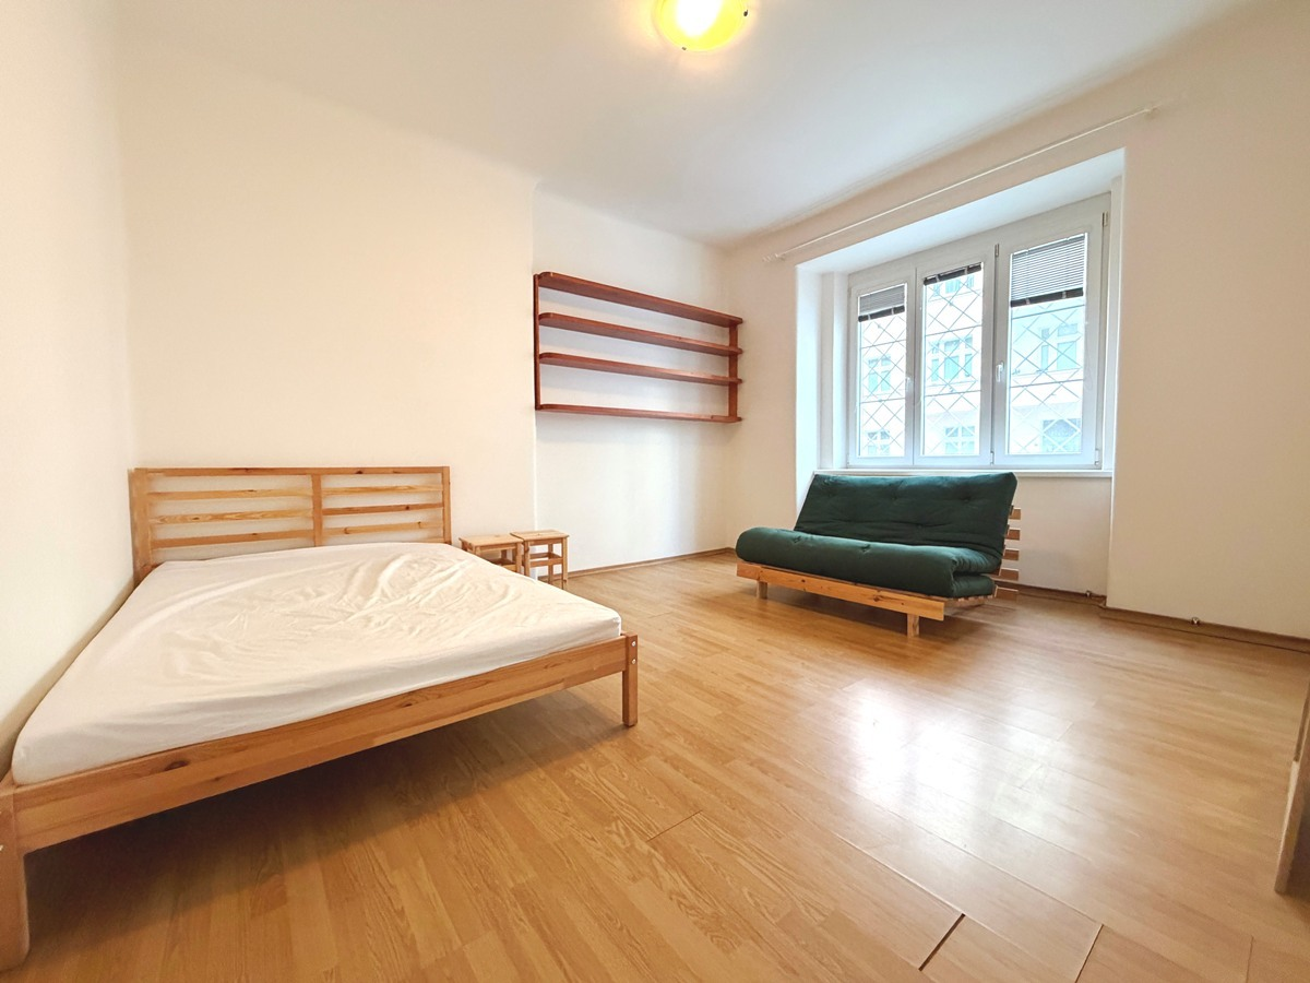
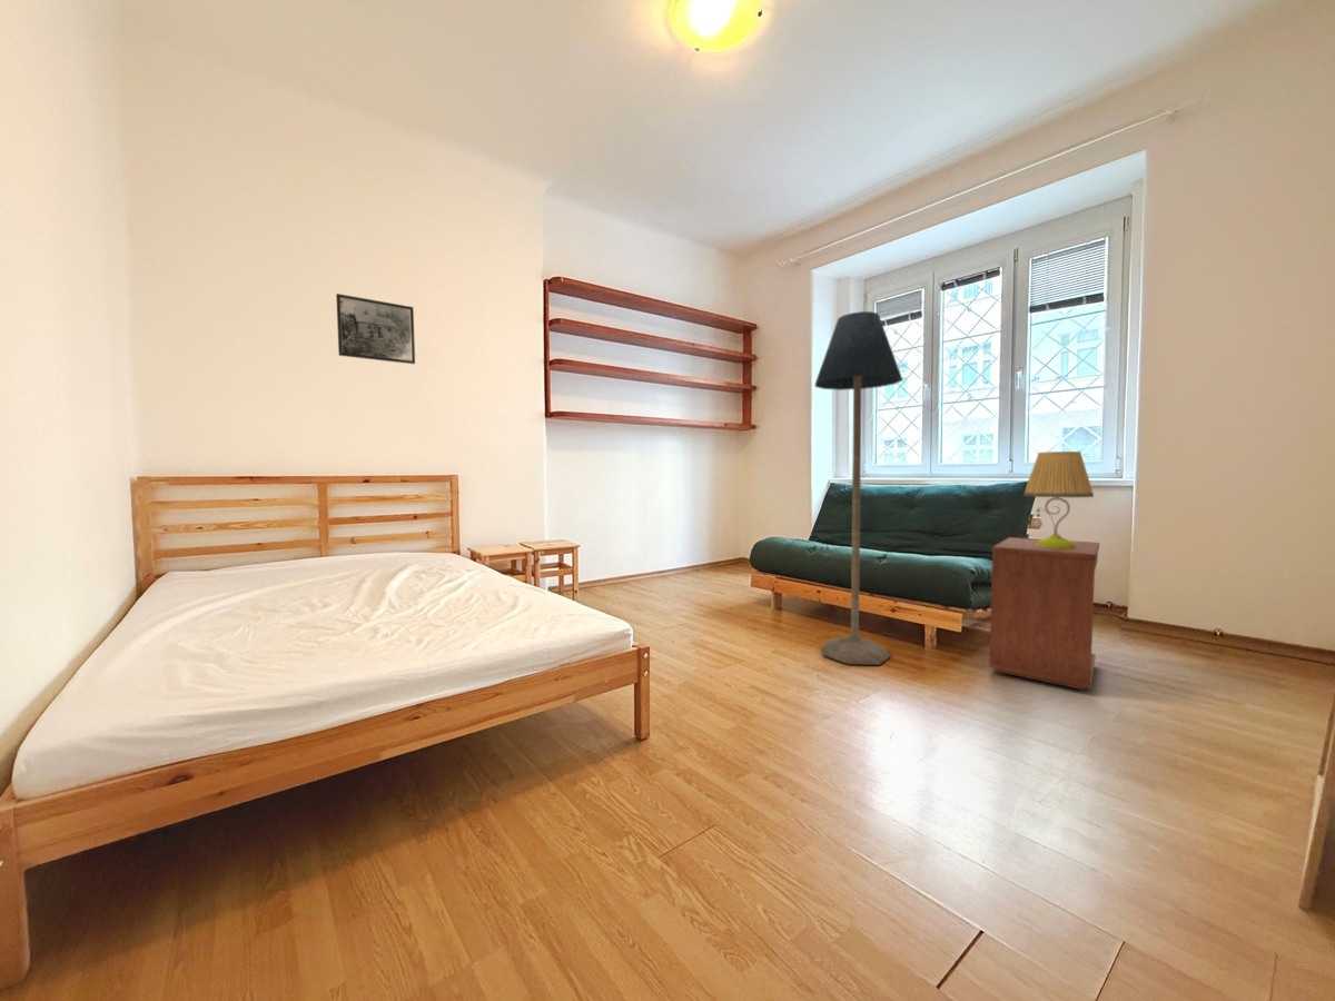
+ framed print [335,293,416,365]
+ side table [988,536,1100,691]
+ table lamp [1022,450,1095,548]
+ floor lamp [814,310,904,666]
